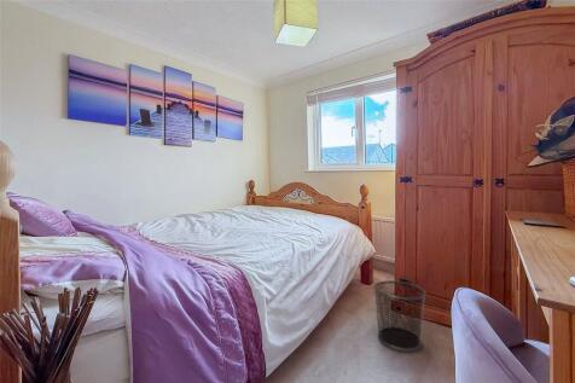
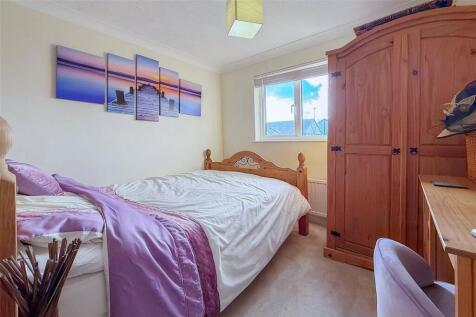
- waste bin [373,279,428,352]
